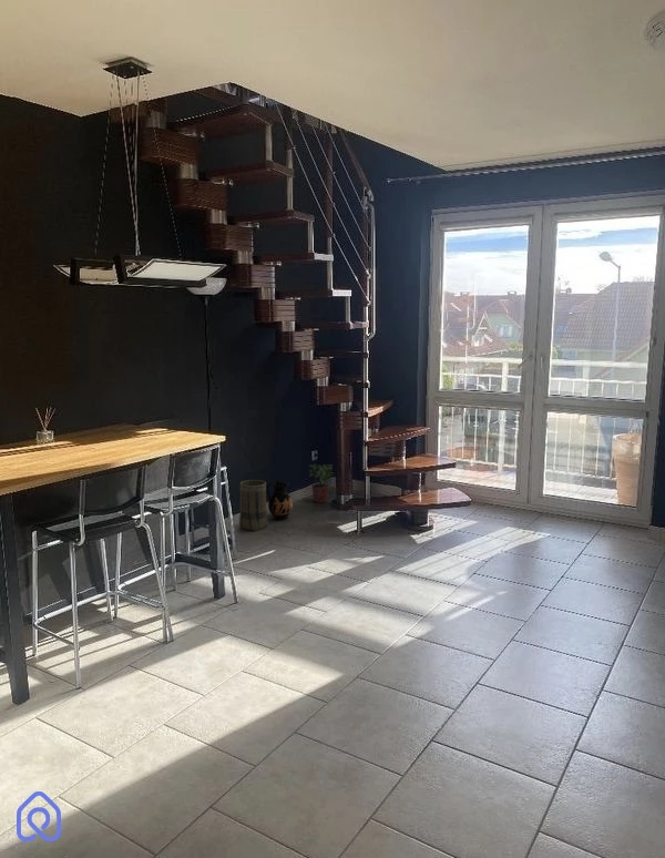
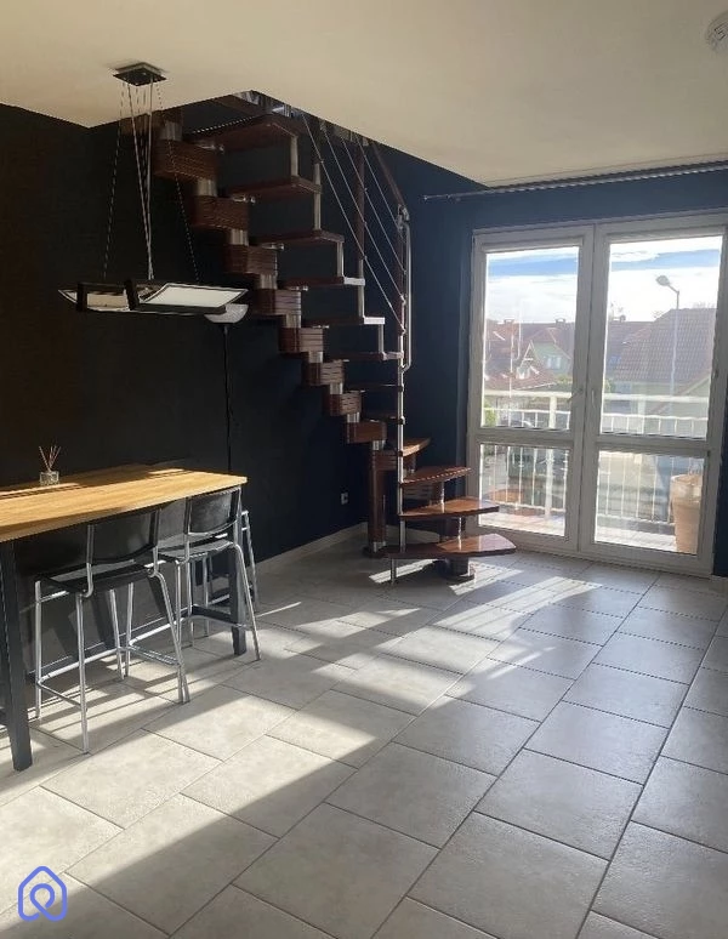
- ceramic jug [266,480,294,521]
- basket [238,479,268,532]
- potted plant [308,463,335,504]
